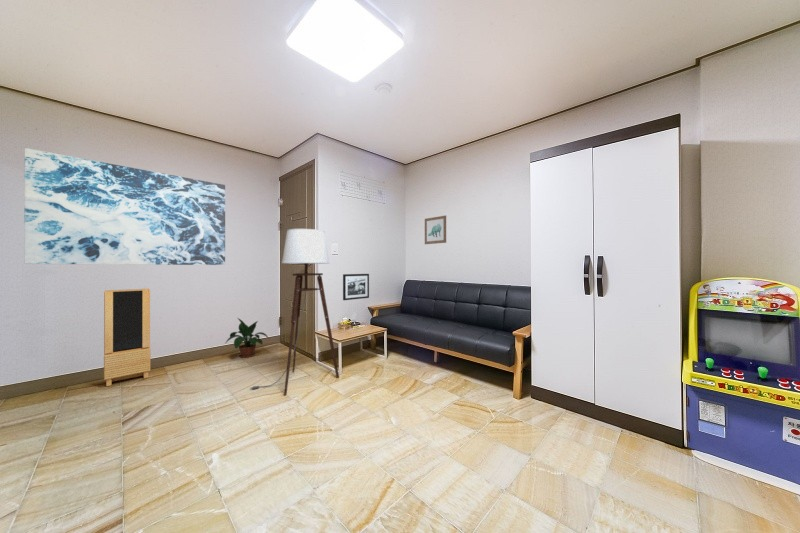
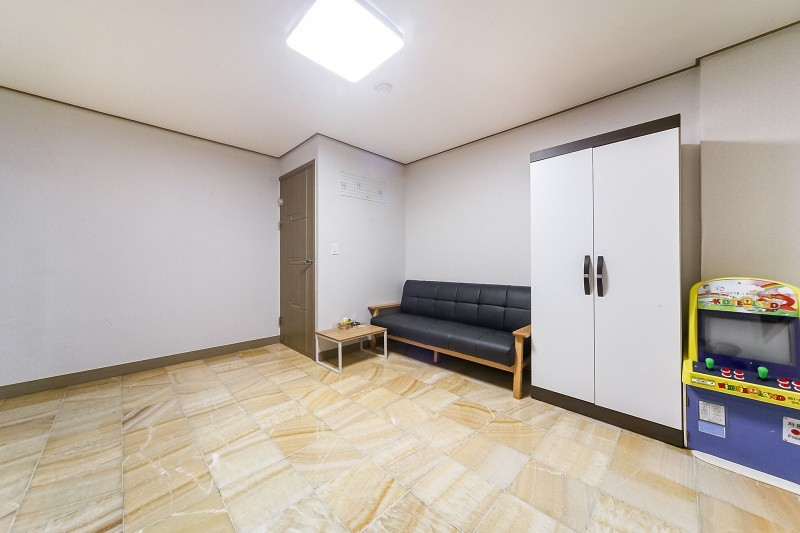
- storage cabinet [103,288,151,387]
- wall art [424,215,447,245]
- picture frame [342,273,370,301]
- floor lamp [249,228,340,396]
- wall art [23,147,226,266]
- potted plant [224,317,270,359]
